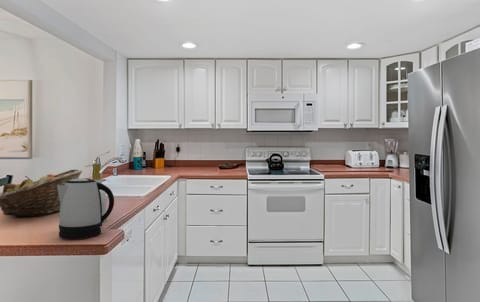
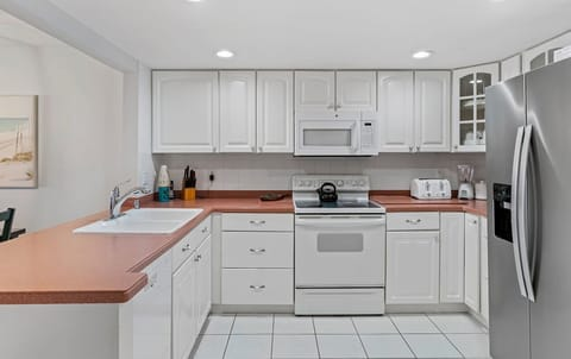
- fruit basket [0,168,83,217]
- kettle [57,177,115,239]
- soap bottle [84,162,107,216]
